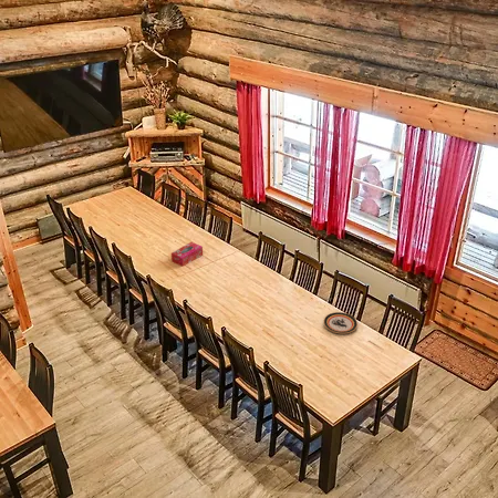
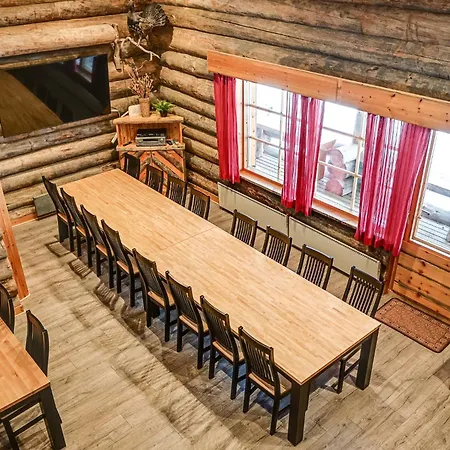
- plate [322,311,359,334]
- tissue box [170,241,204,268]
